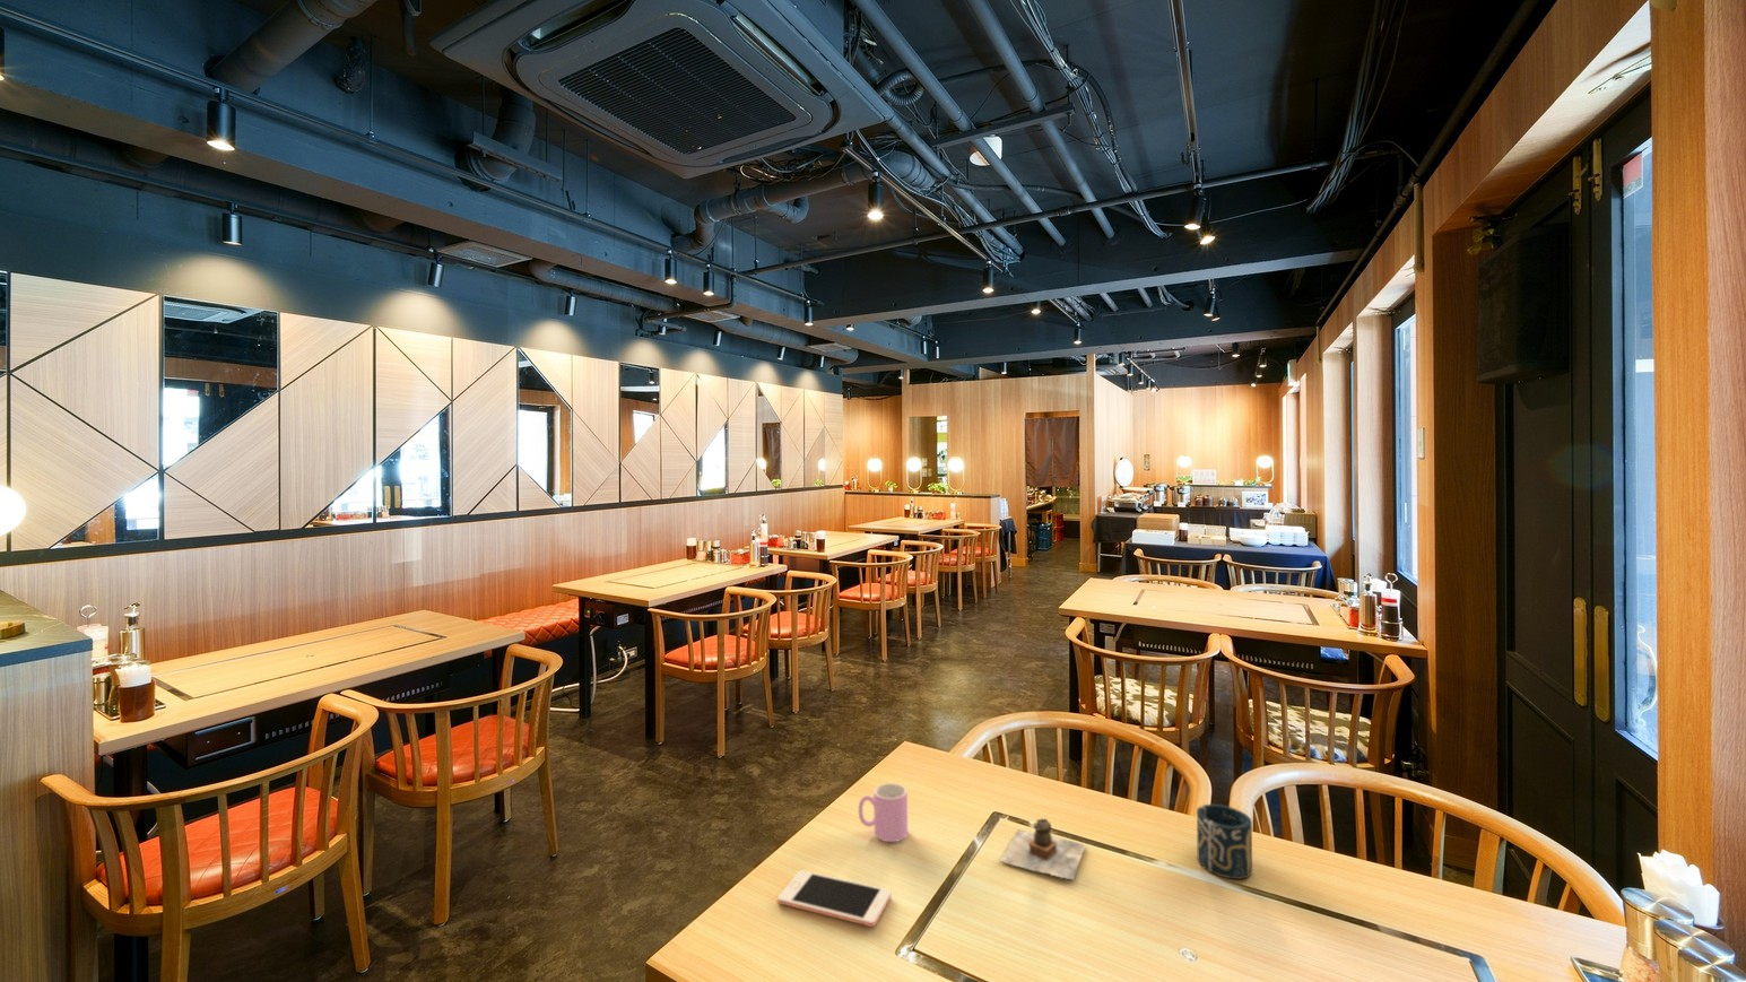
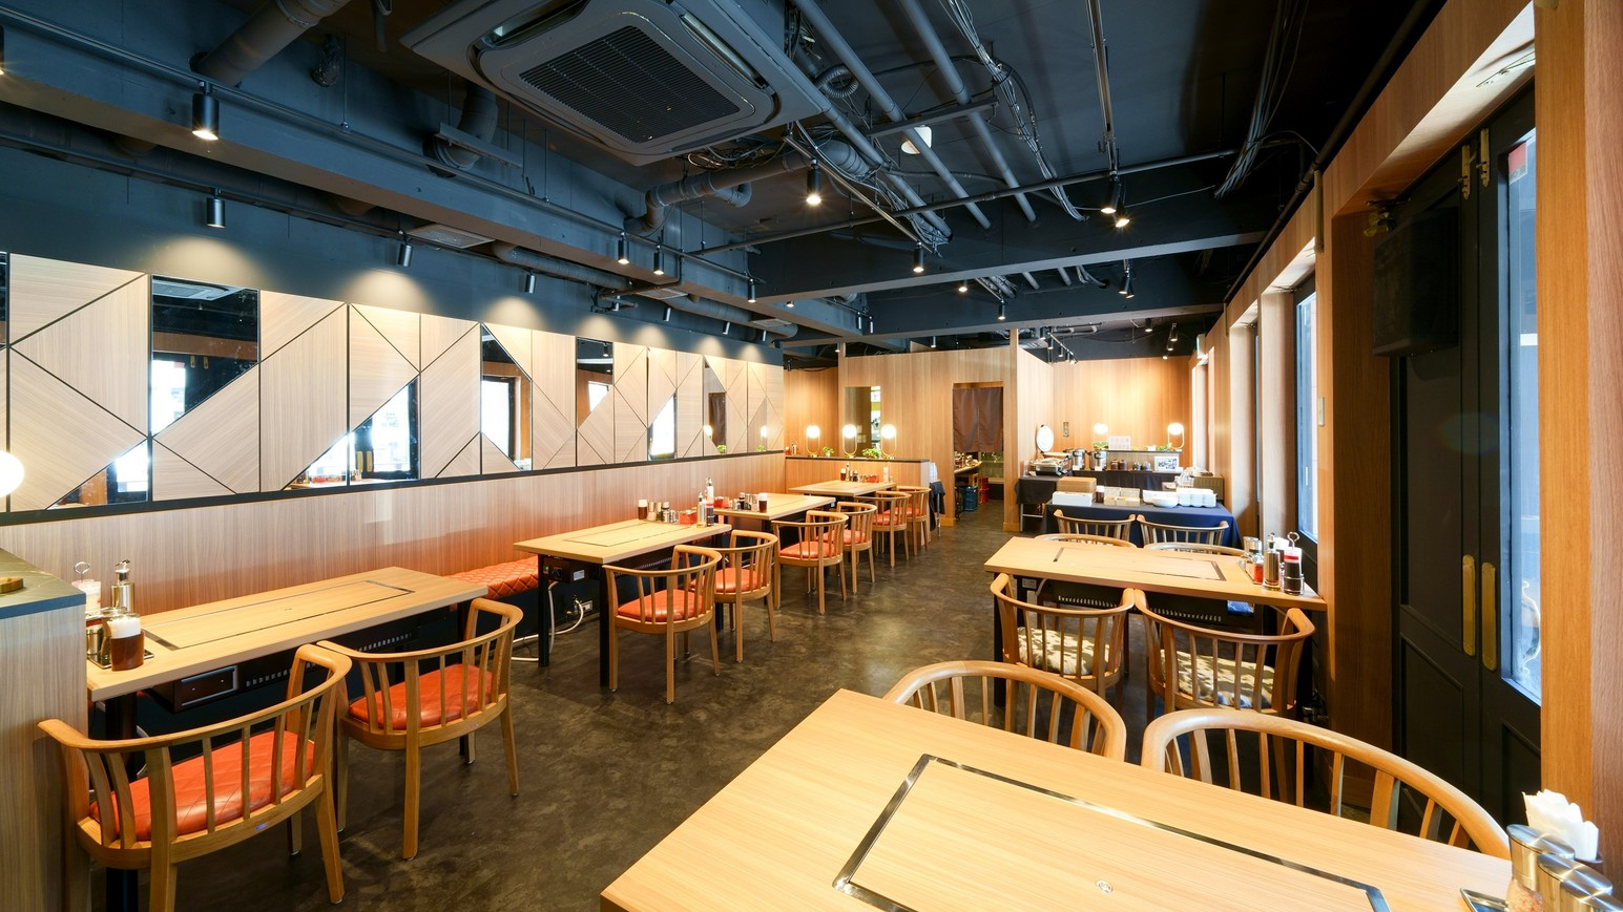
- teapot [999,817,1086,880]
- cup [1196,803,1253,880]
- cell phone [776,869,892,928]
- cup [857,782,909,843]
